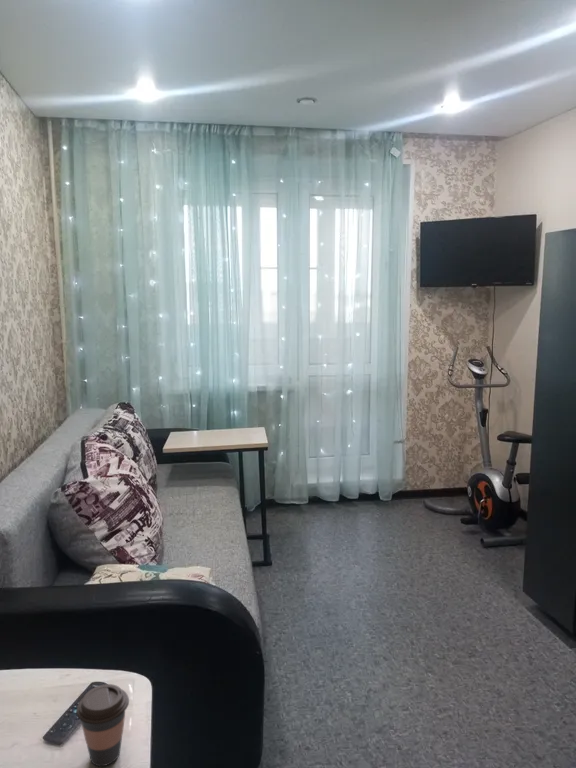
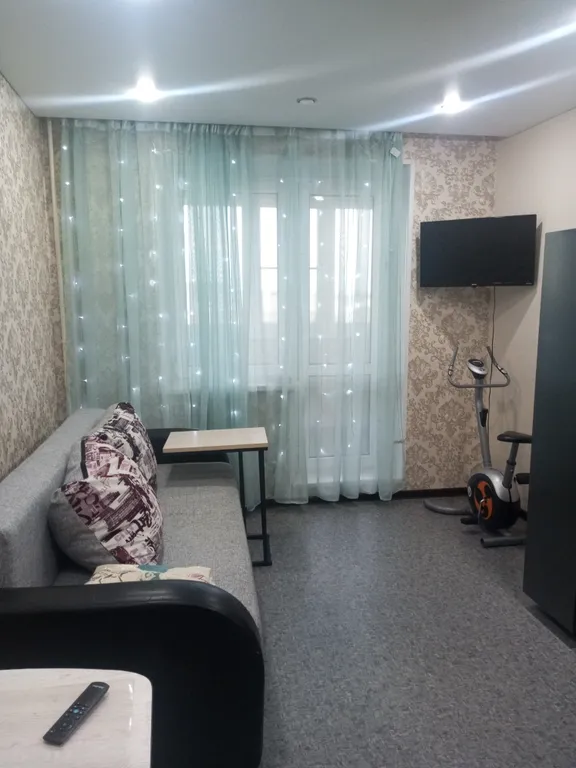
- coffee cup [75,683,130,767]
